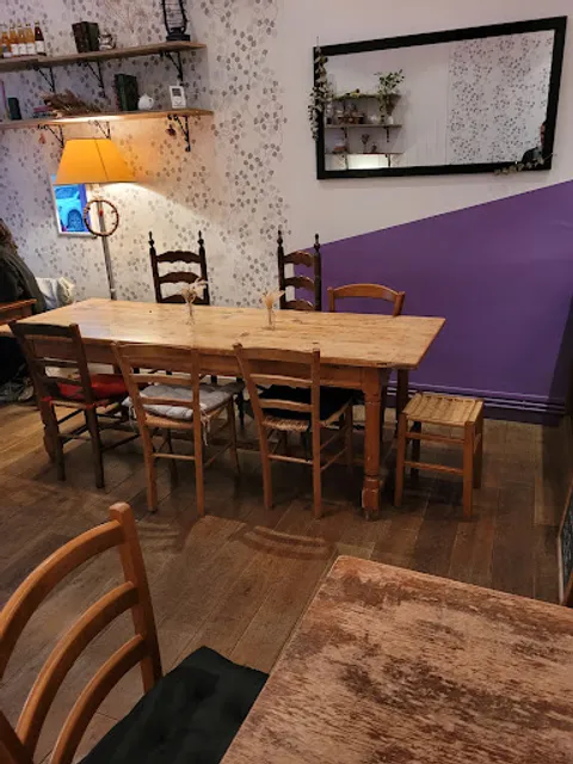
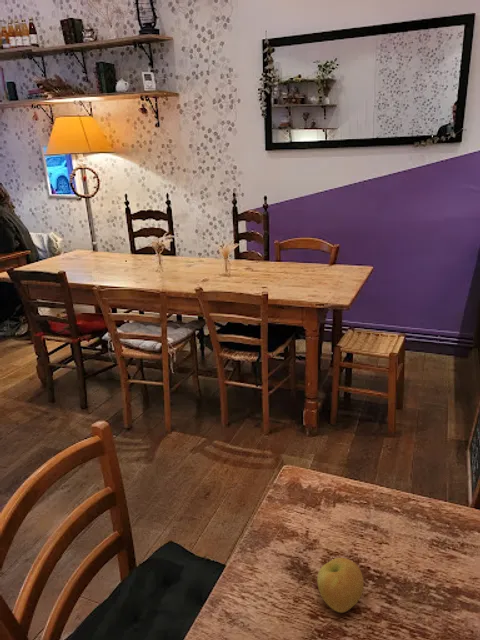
+ apple [316,557,364,614]
